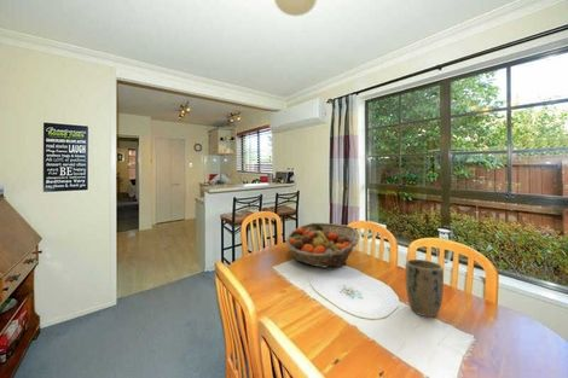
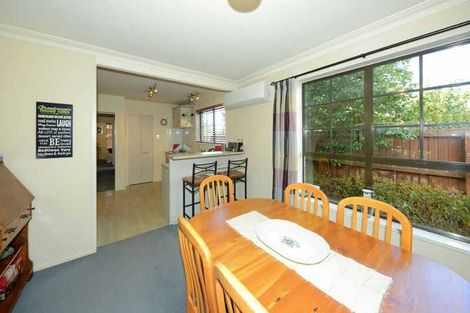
- fruit basket [284,222,361,268]
- plant pot [404,258,445,318]
